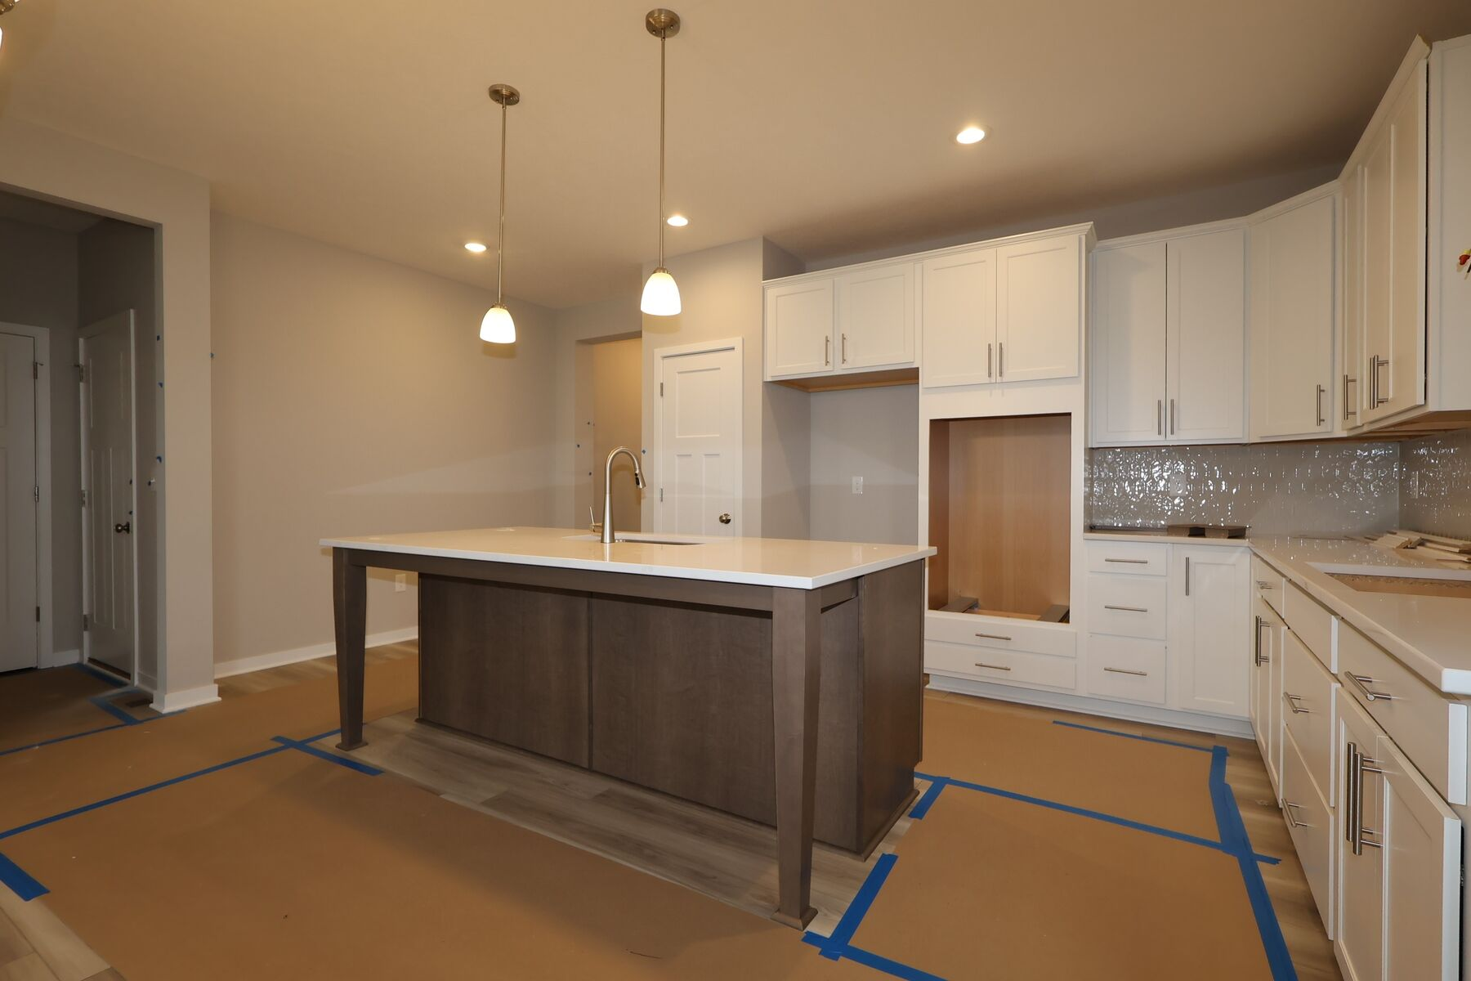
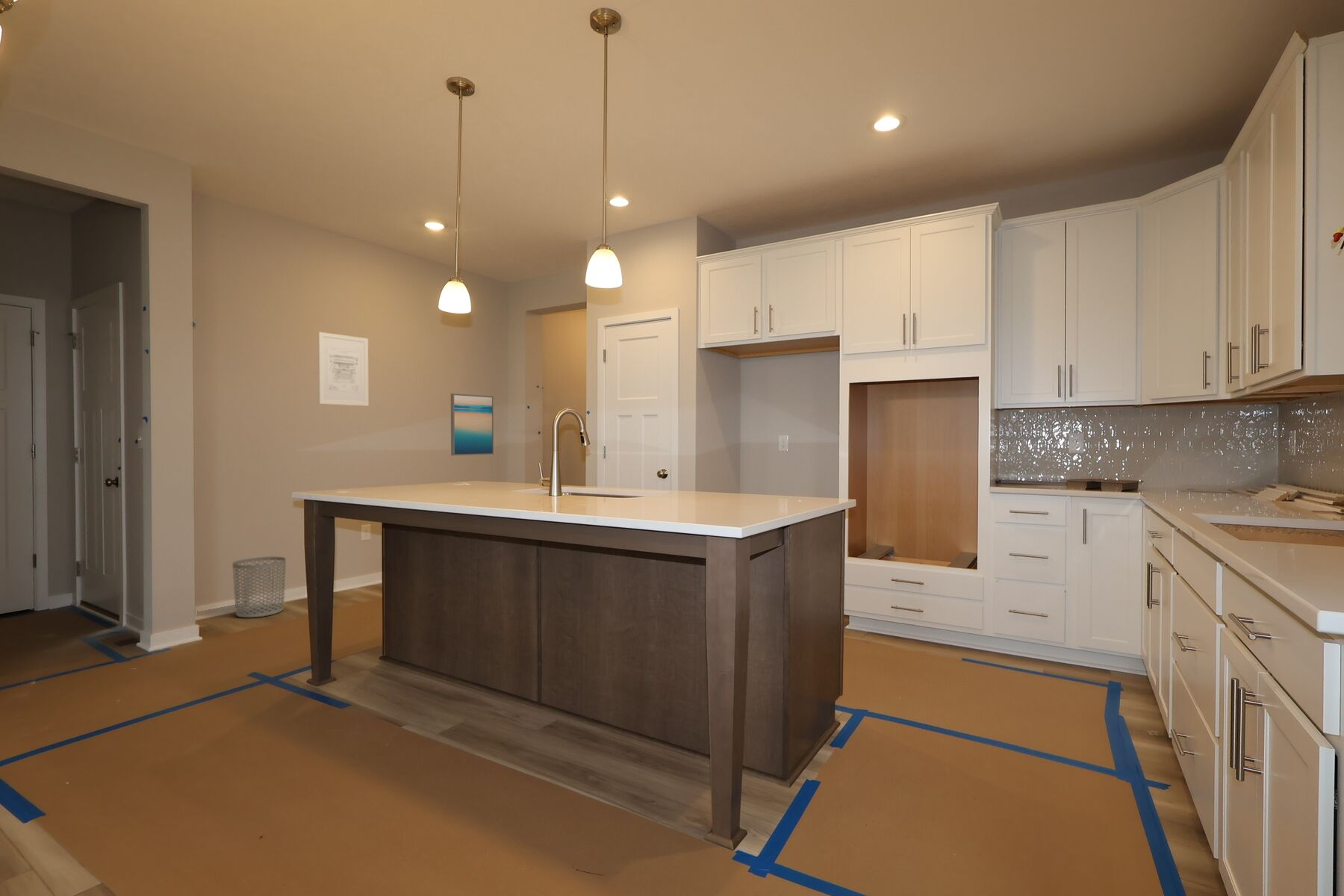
+ wall art [317,332,370,407]
+ wall art [450,393,494,456]
+ waste bin [231,556,287,618]
